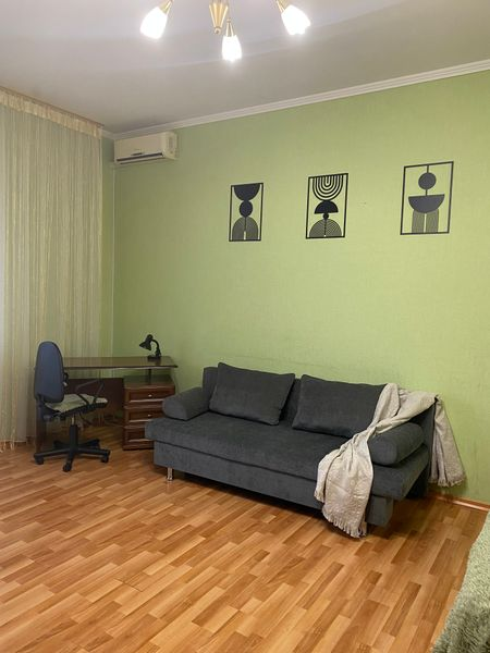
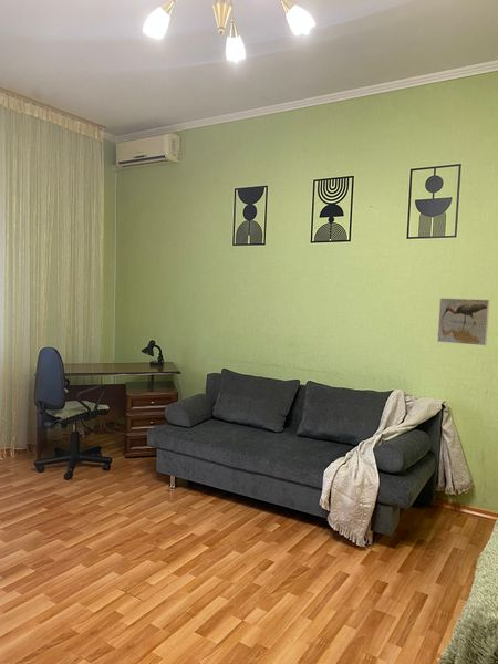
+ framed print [436,297,490,346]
